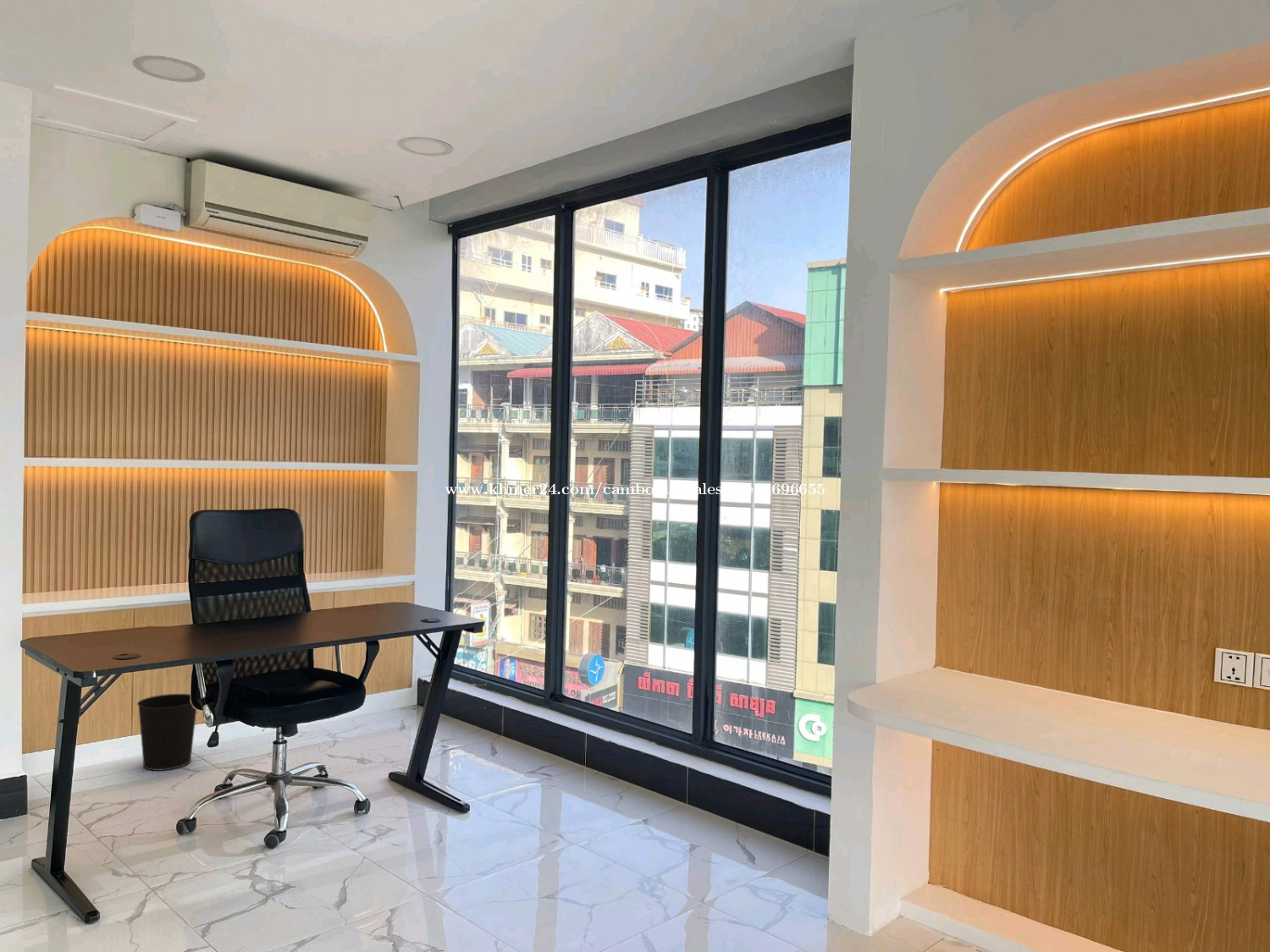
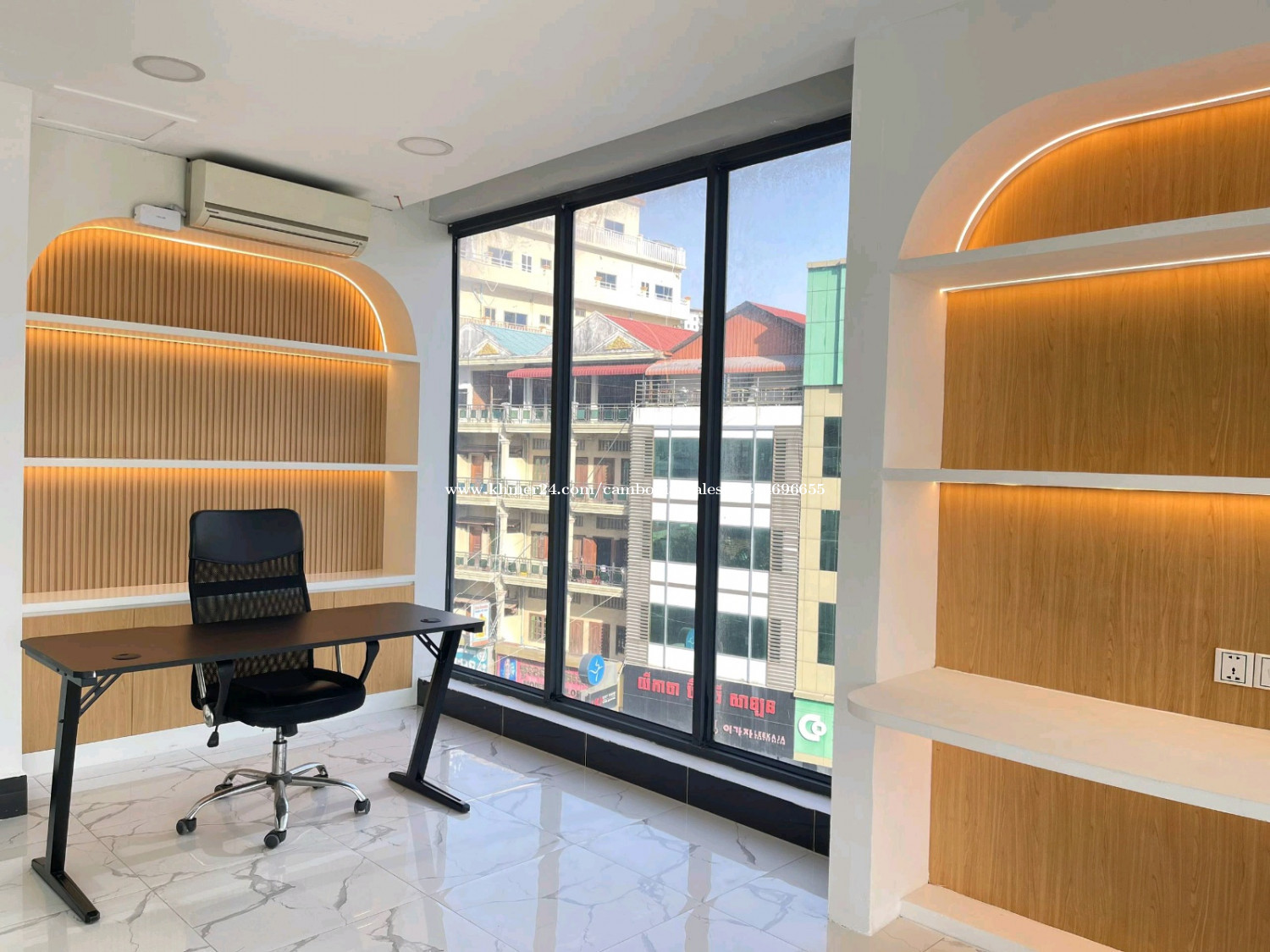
- wastebasket [136,693,197,772]
